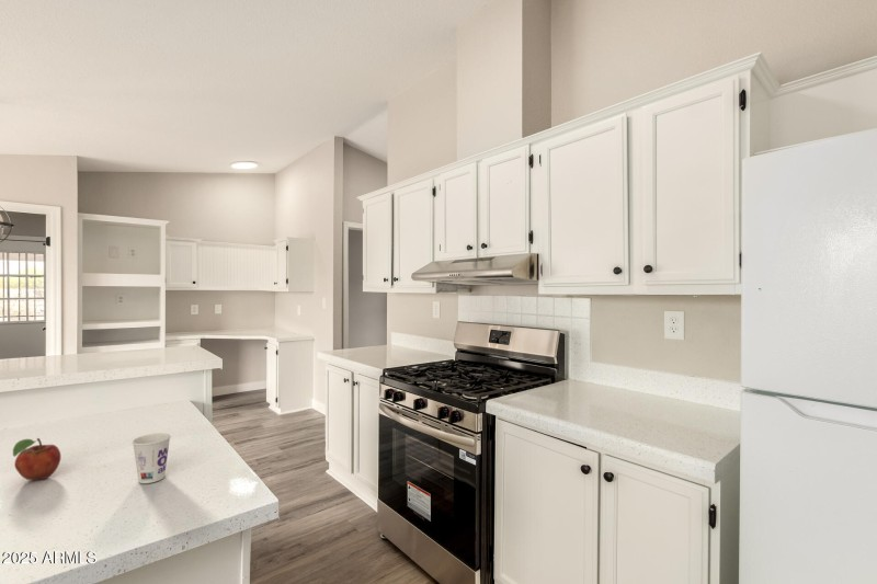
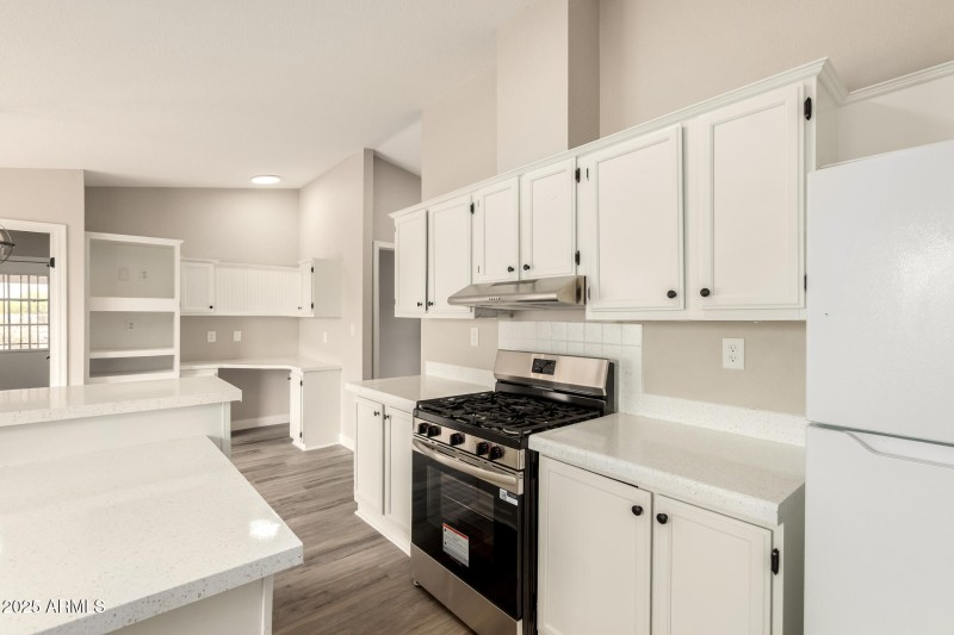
- fruit [12,437,62,481]
- cup [132,432,172,484]
